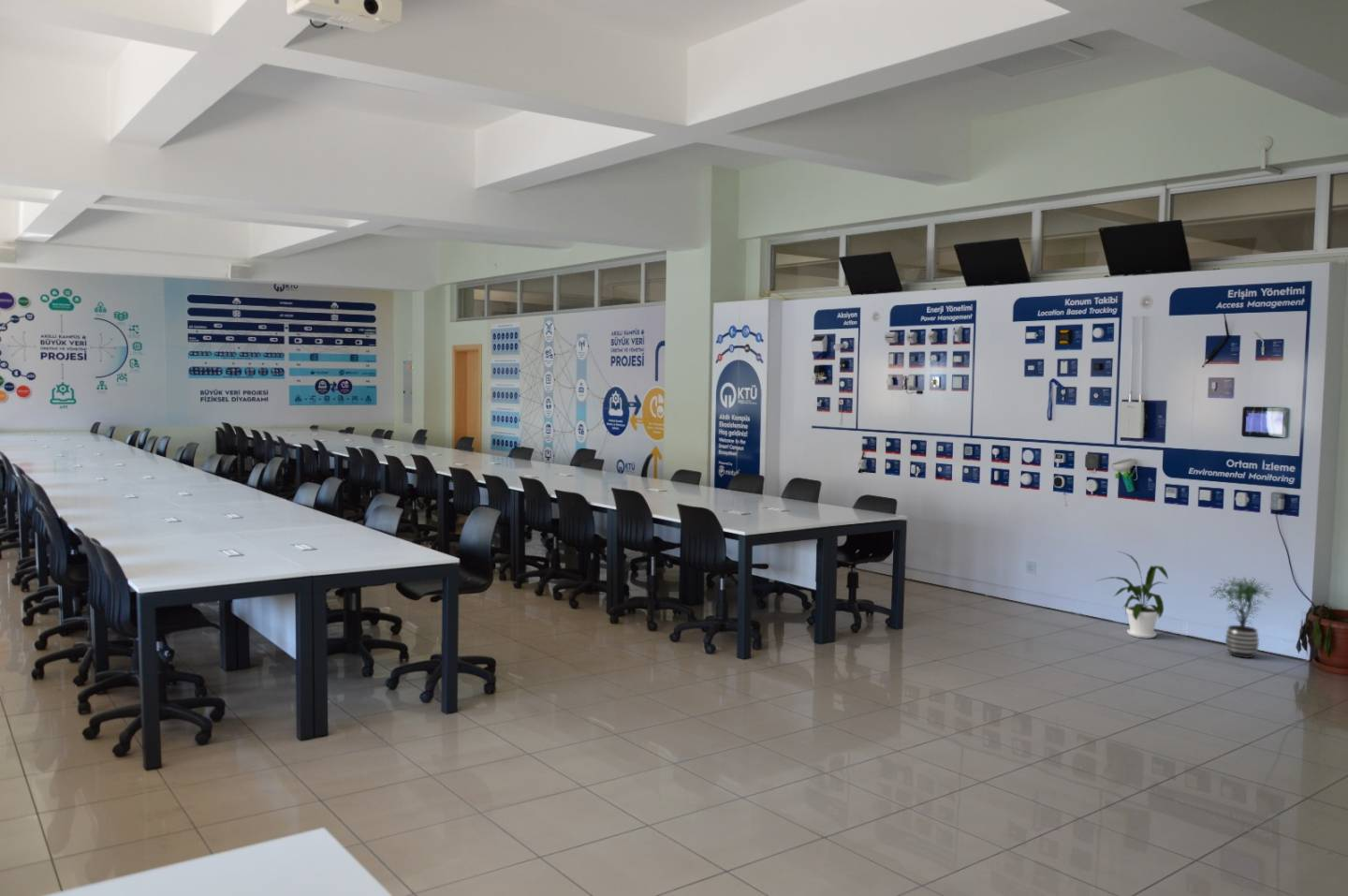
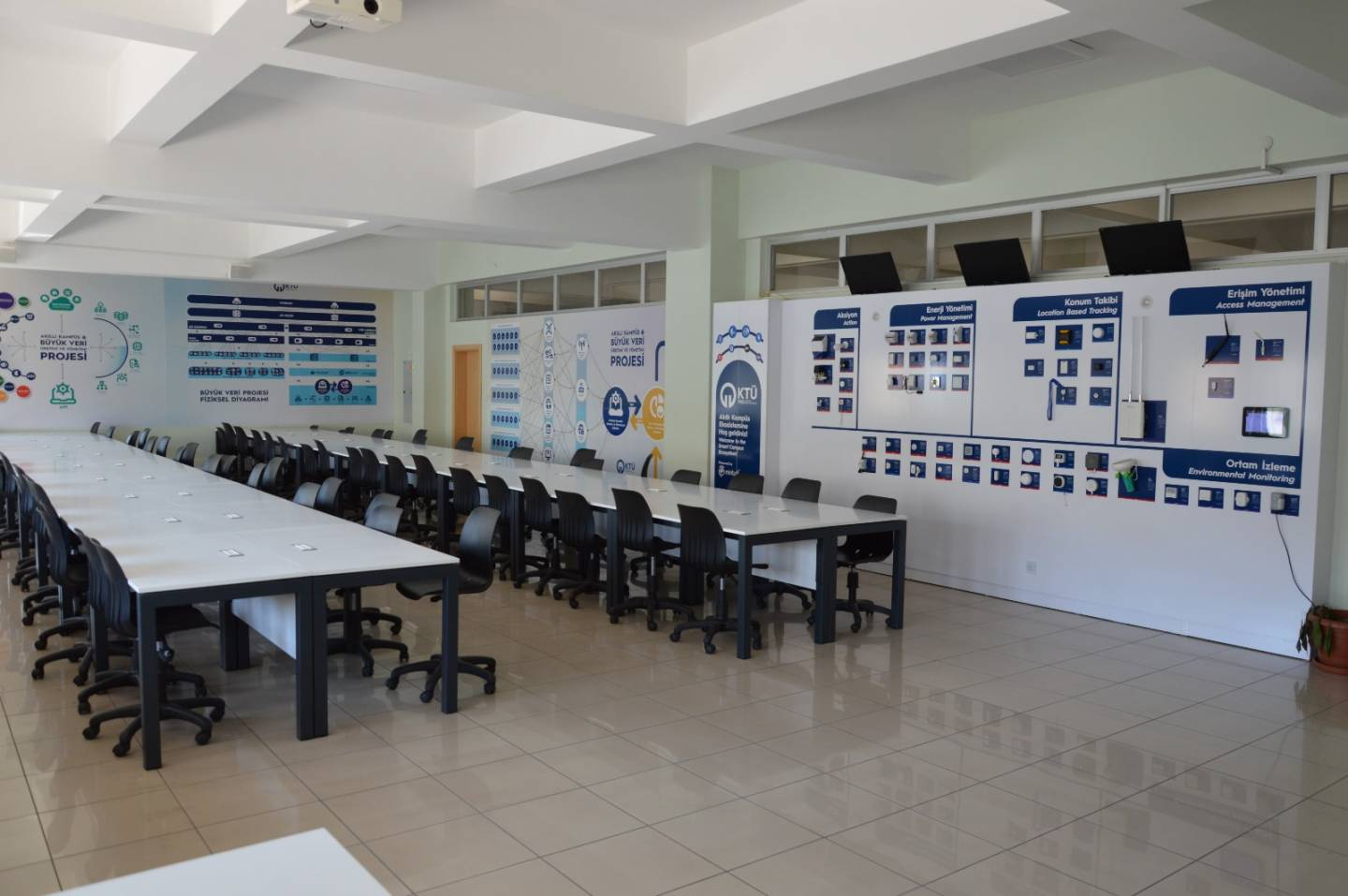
- house plant [1097,551,1169,639]
- potted plant [1209,576,1274,659]
